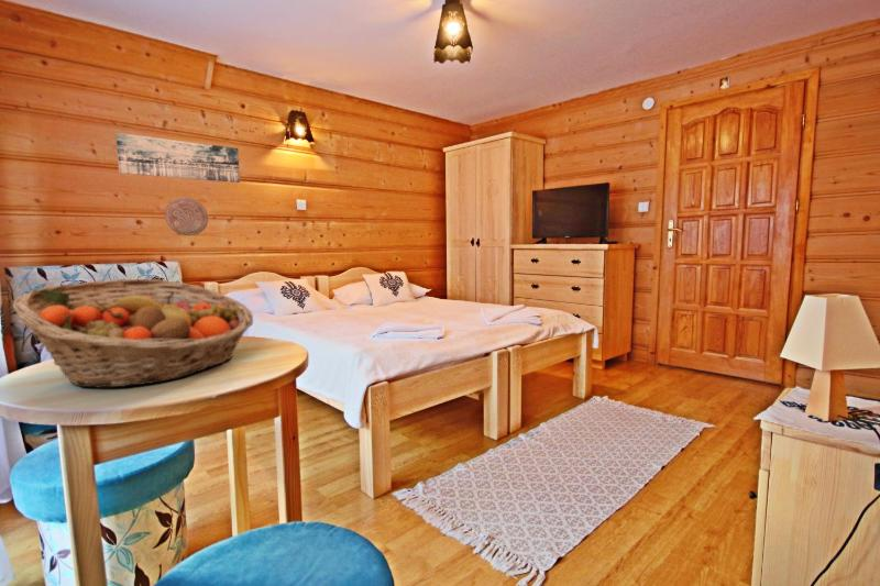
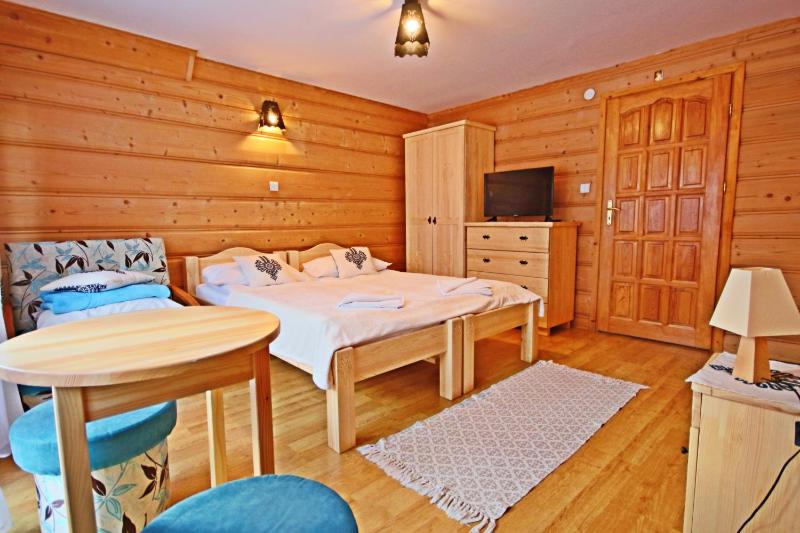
- fruit basket [12,278,254,388]
- decorative plate [164,196,209,236]
- wall art [114,132,241,184]
